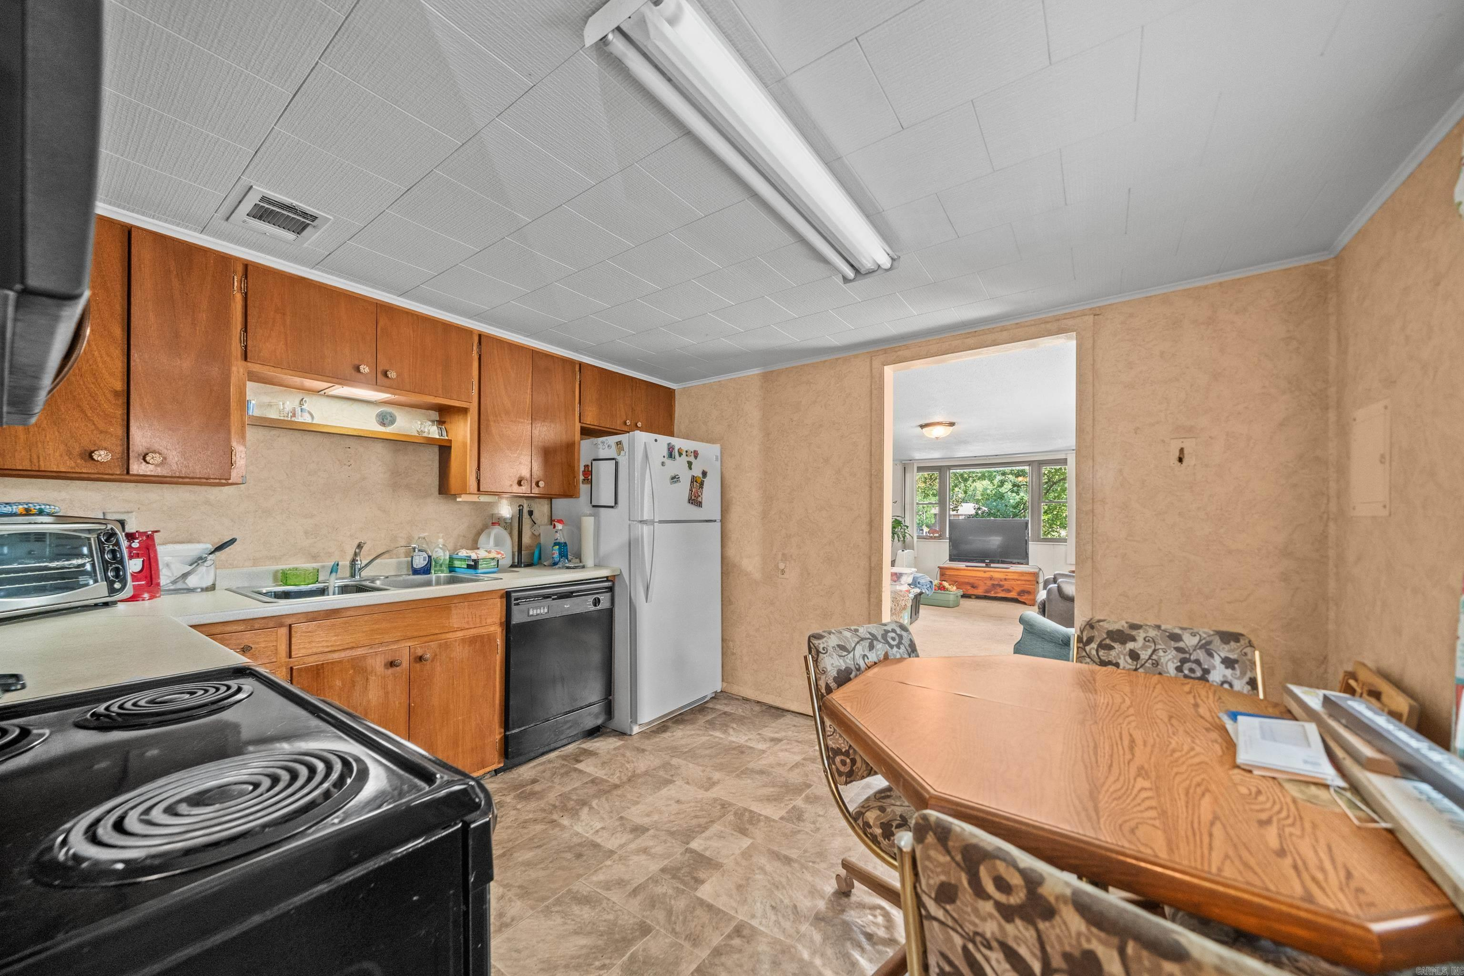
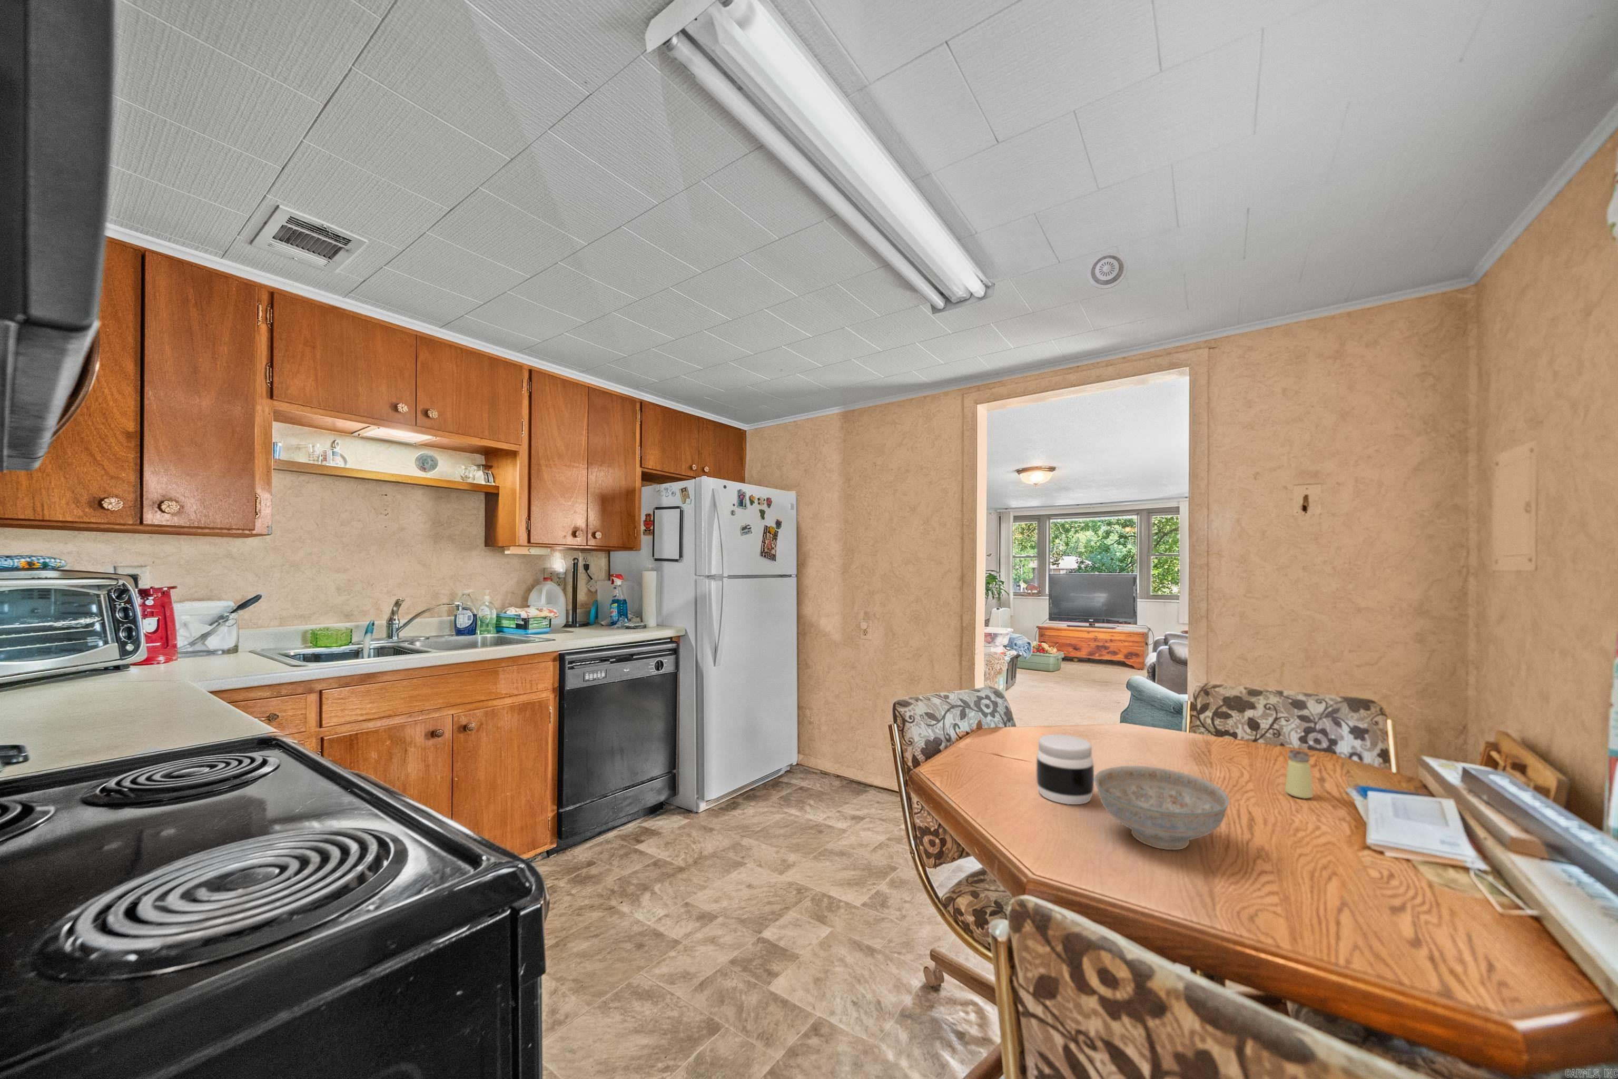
+ decorative bowl [1094,766,1230,850]
+ smoke detector [1087,252,1128,290]
+ saltshaker [1285,749,1313,800]
+ jar [1037,733,1094,806]
